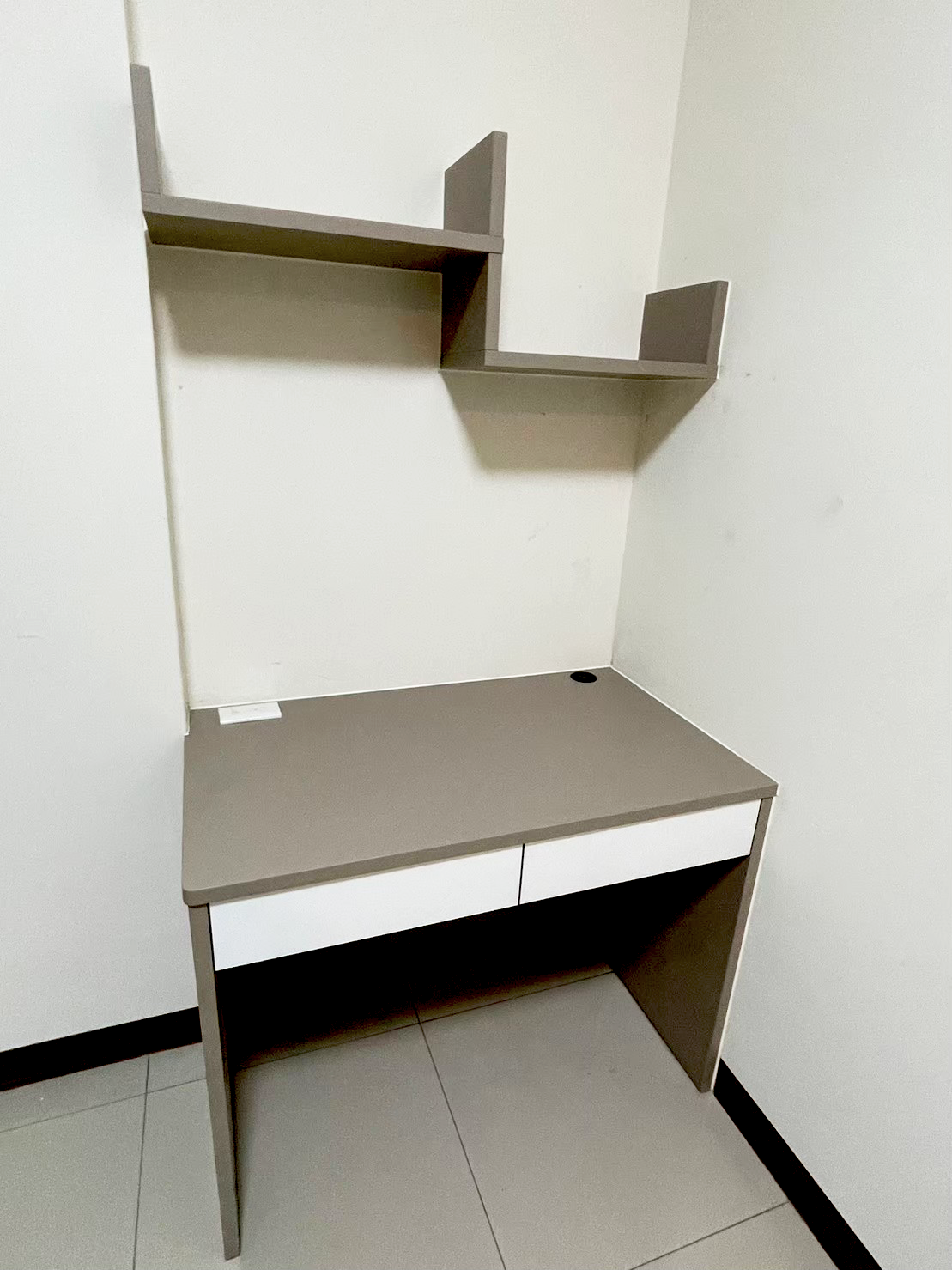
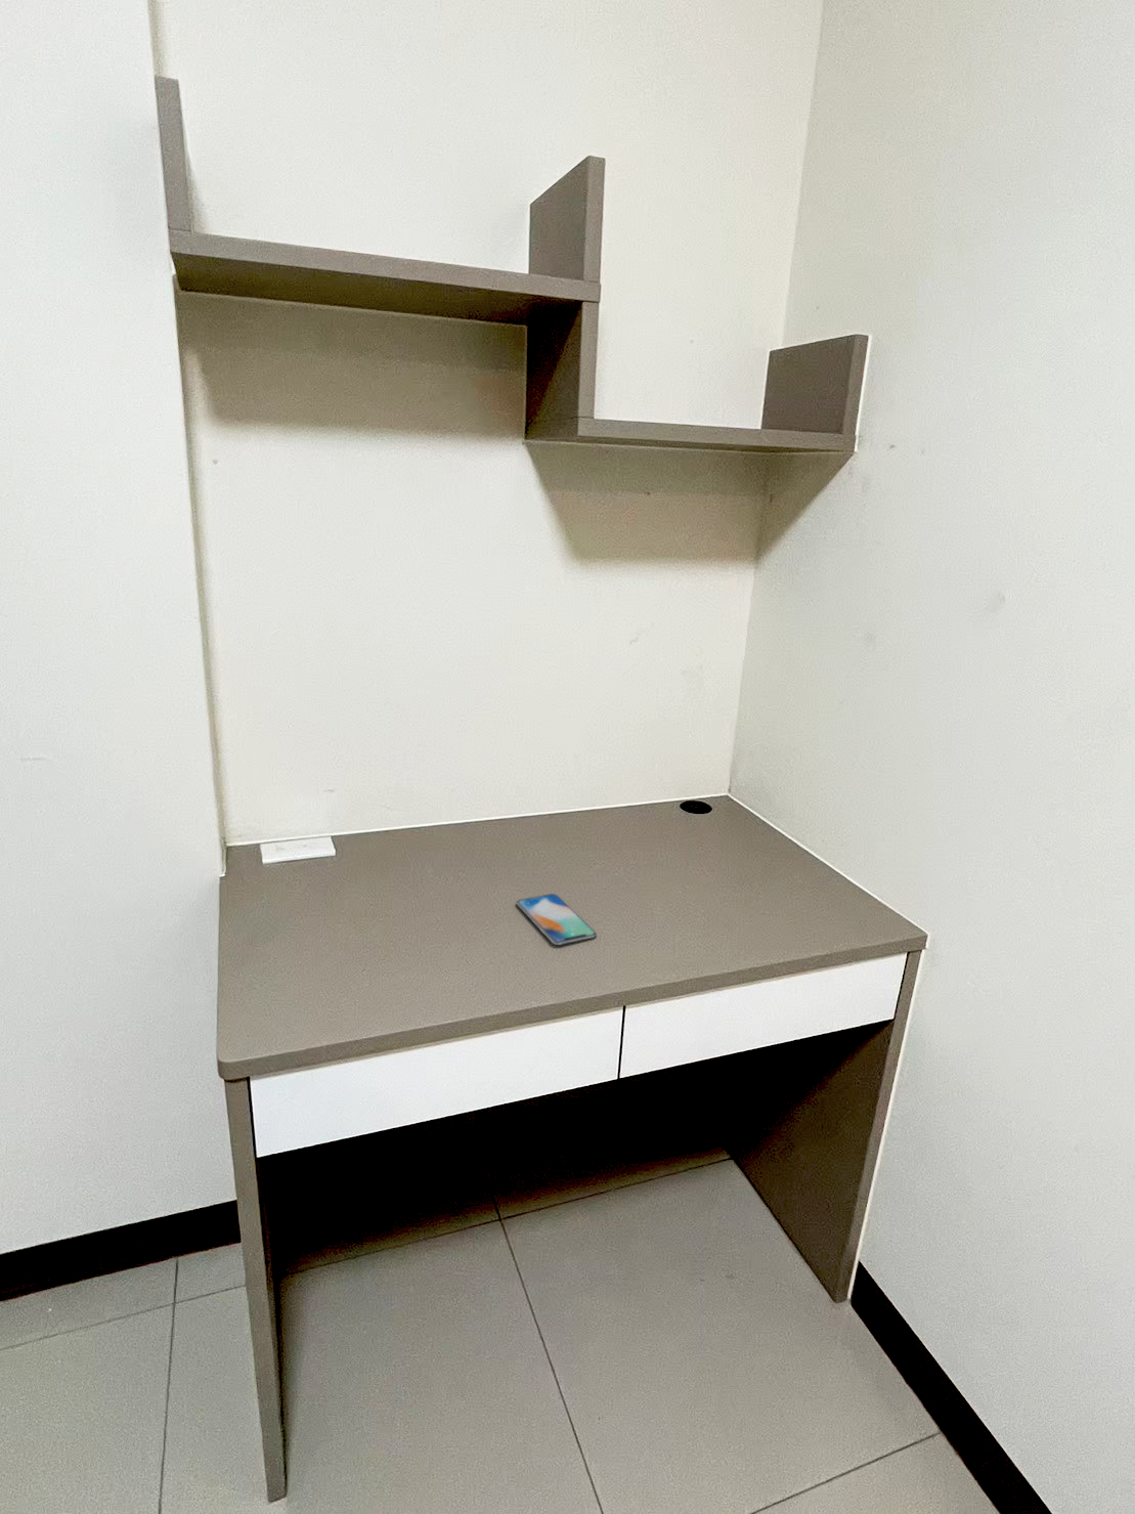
+ smartphone [515,893,597,945]
